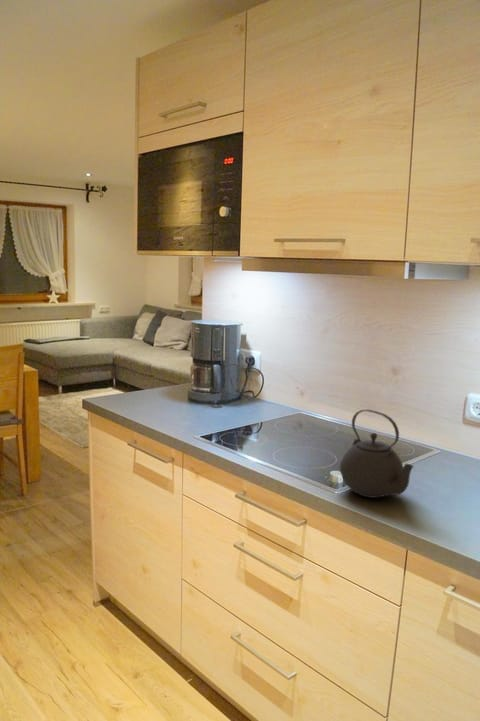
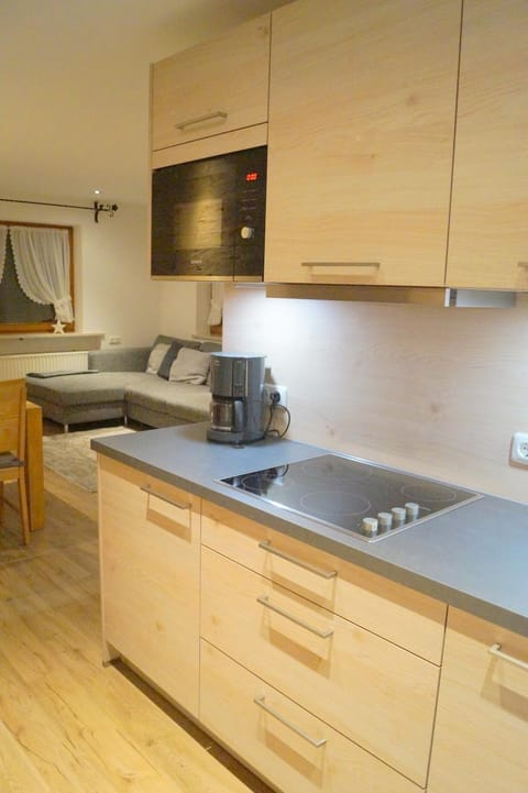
- kettle [339,409,414,499]
